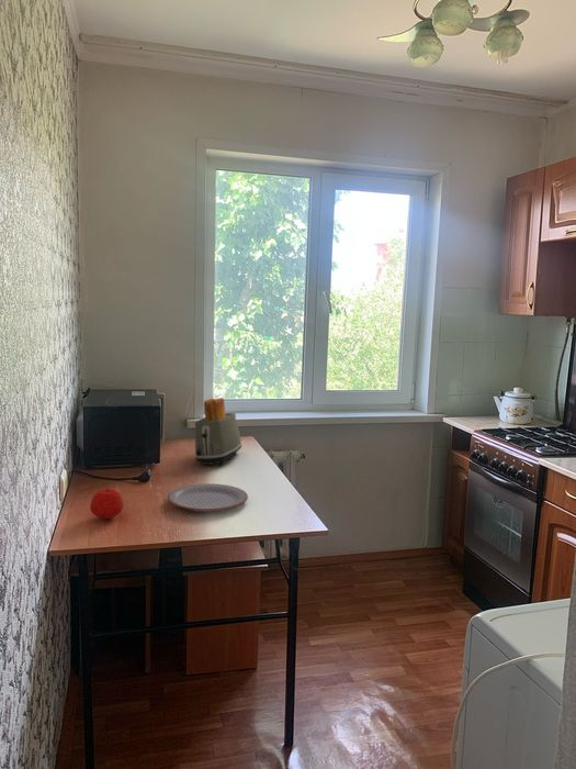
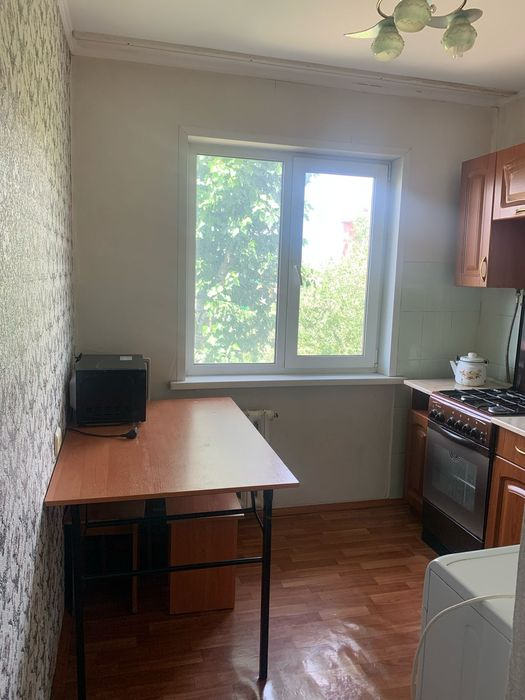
- plate [167,482,249,513]
- apple [89,488,124,520]
- toaster [194,397,244,467]
